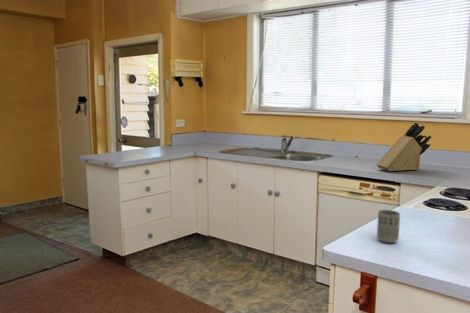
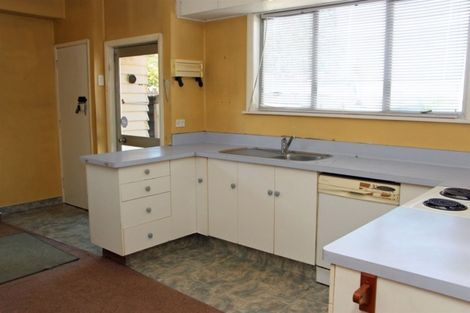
- cup [376,209,401,244]
- knife block [376,121,432,172]
